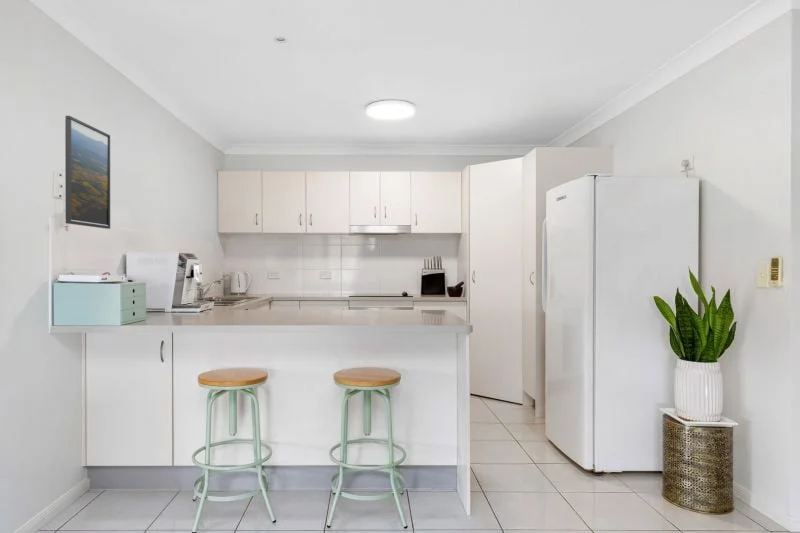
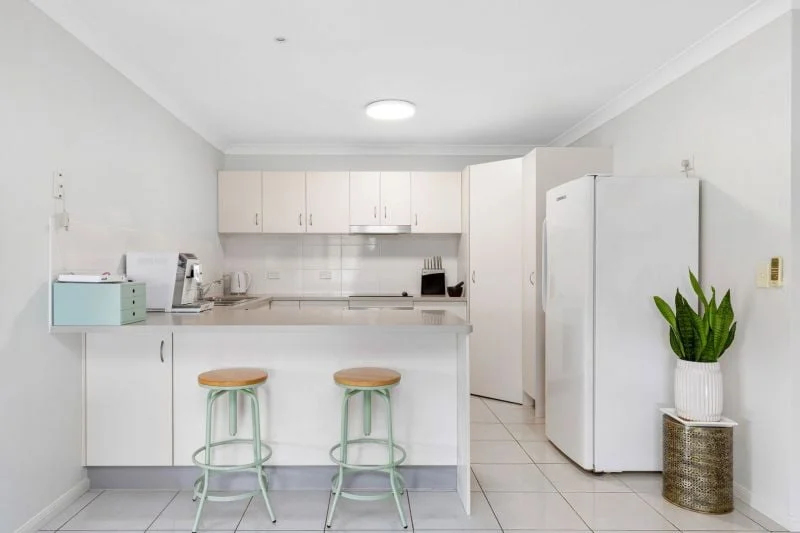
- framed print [64,115,111,230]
